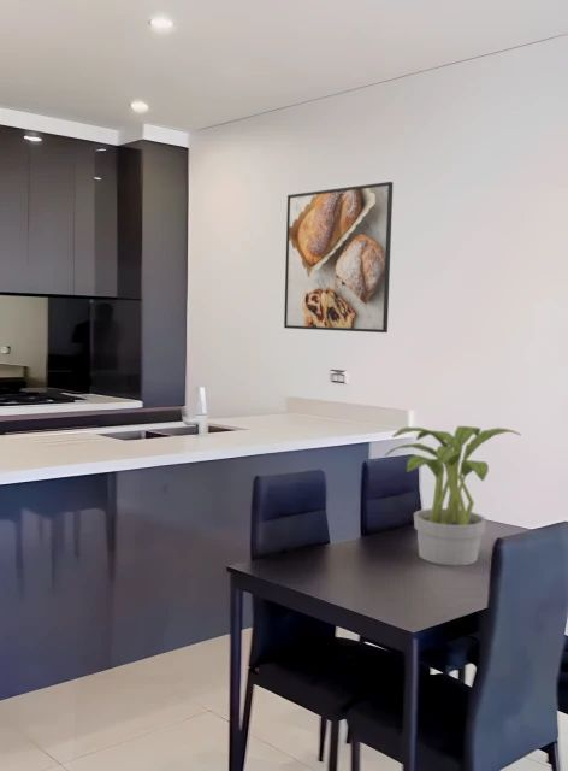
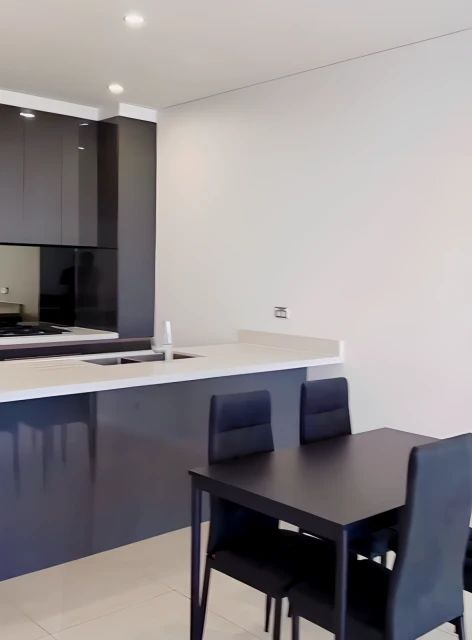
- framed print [283,181,394,334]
- potted plant [383,425,522,566]
